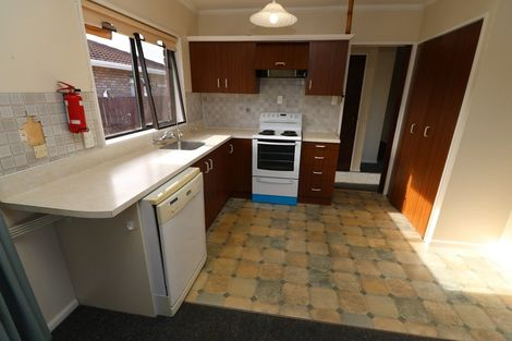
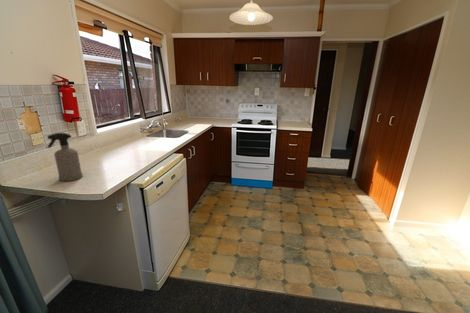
+ spray bottle [46,132,84,182]
